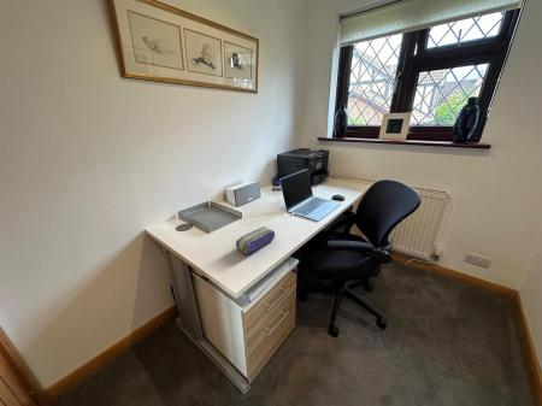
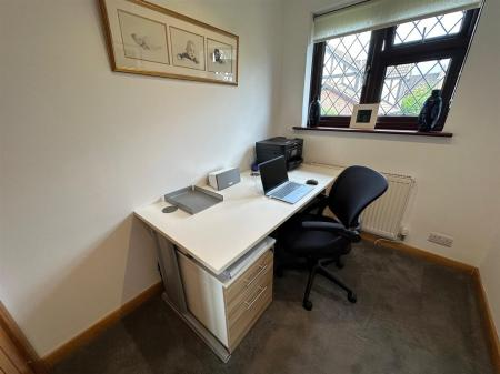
- pencil case [235,225,276,255]
